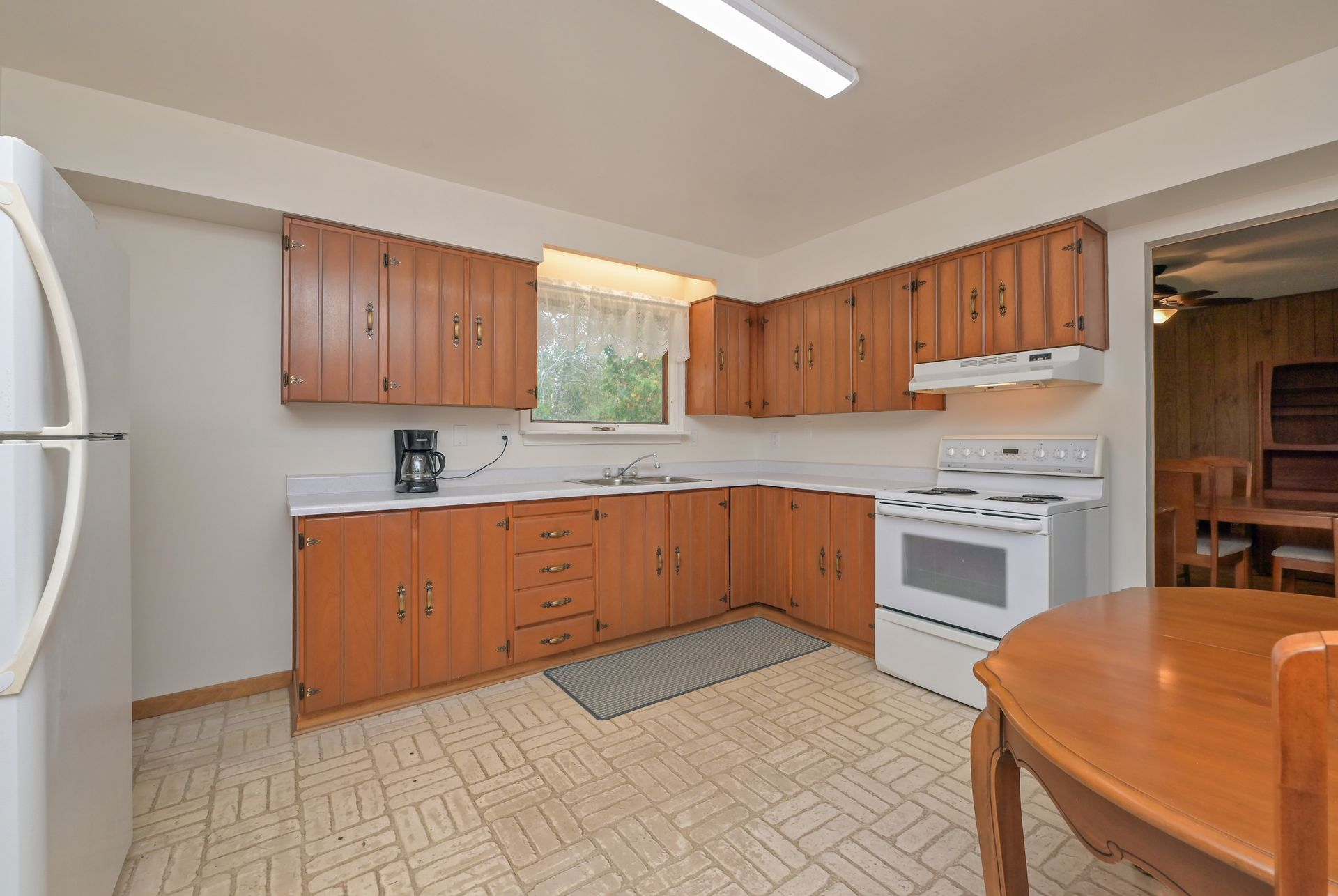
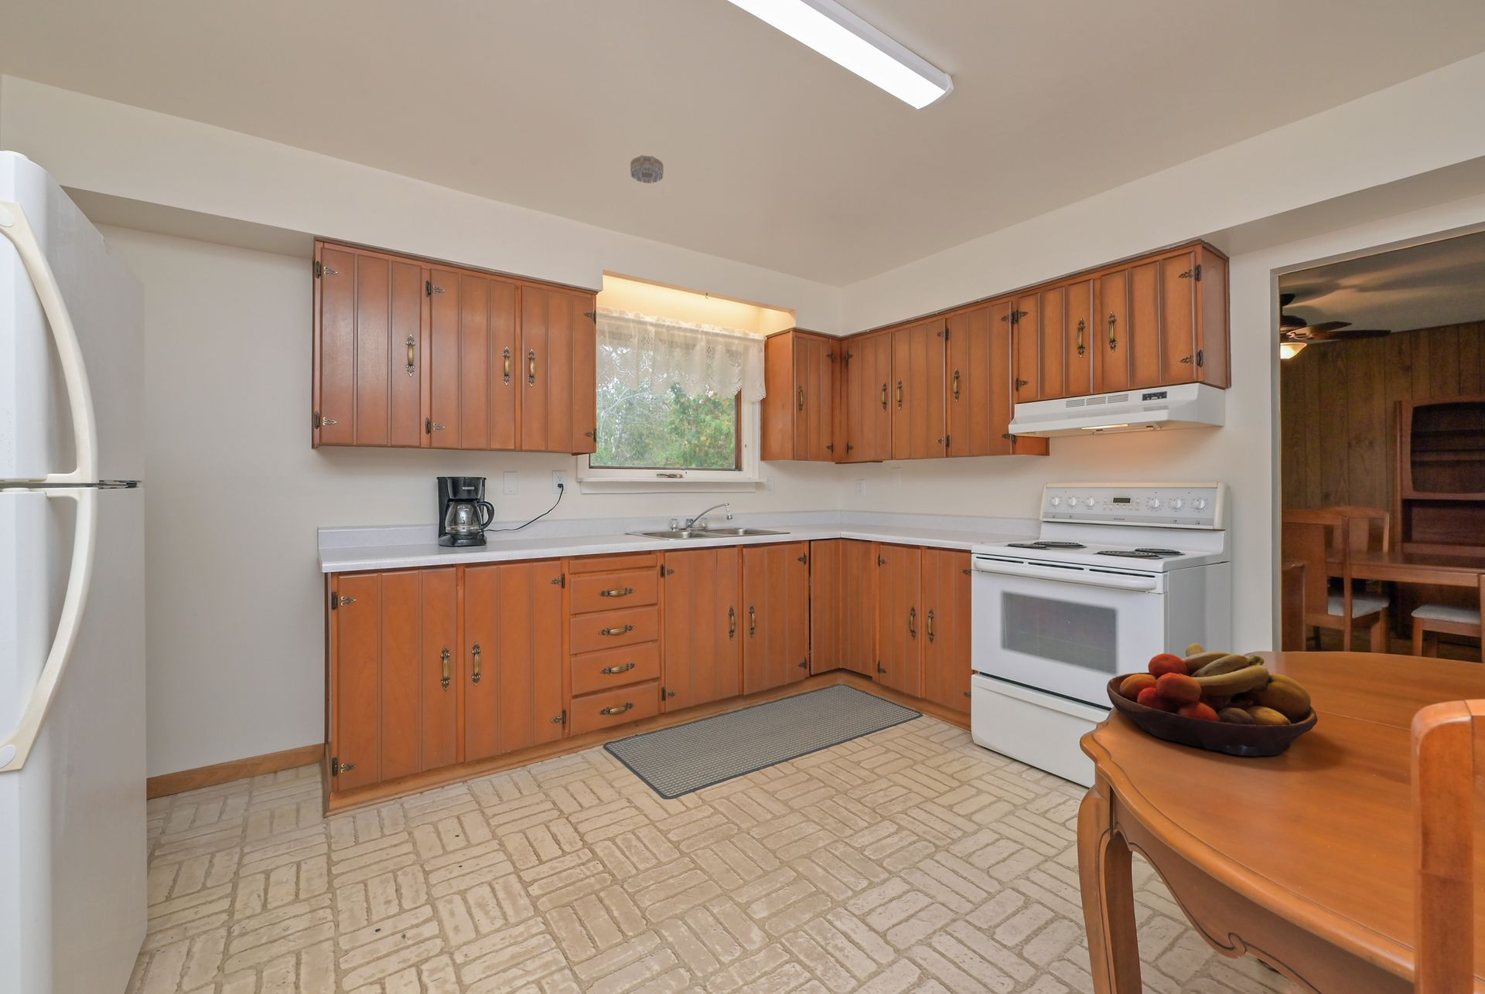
+ smoke detector [629,154,665,184]
+ fruit bowl [1107,641,1317,757]
